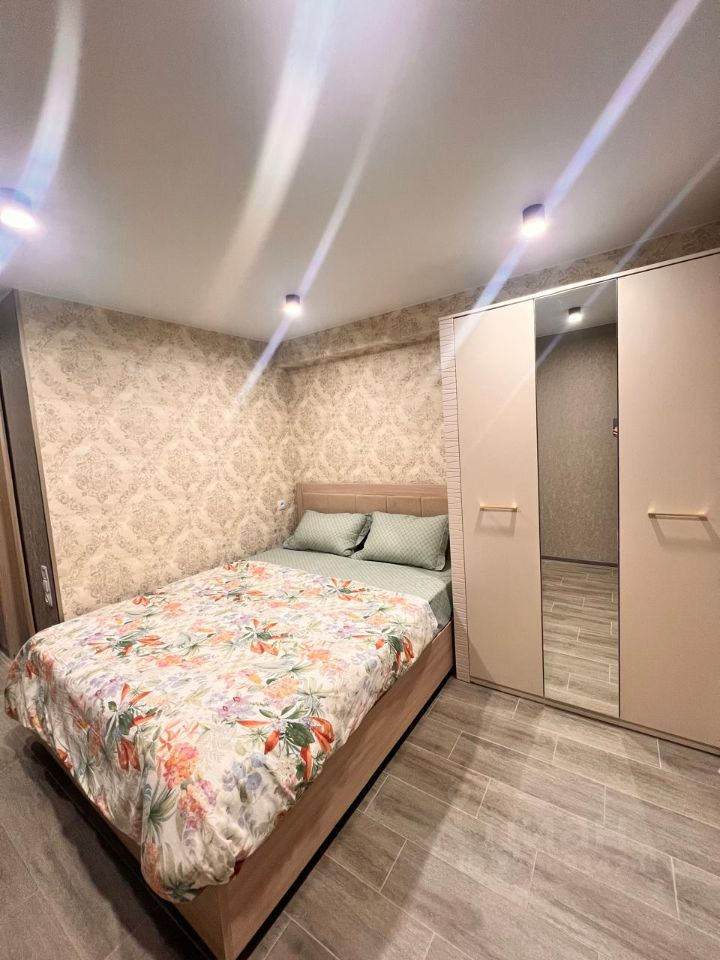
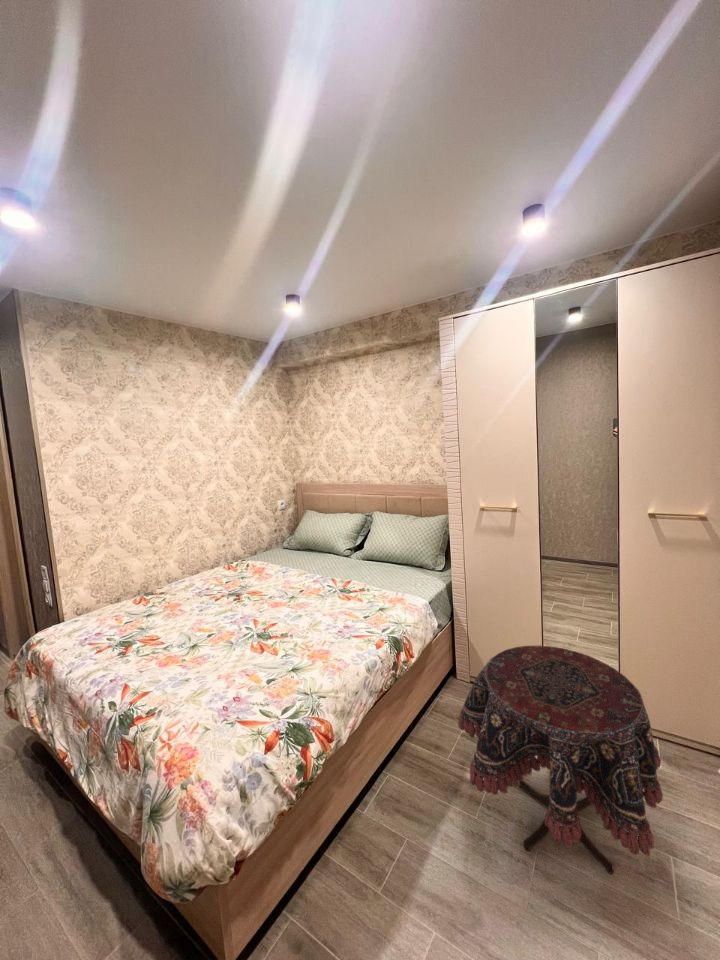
+ side table [457,644,664,875]
